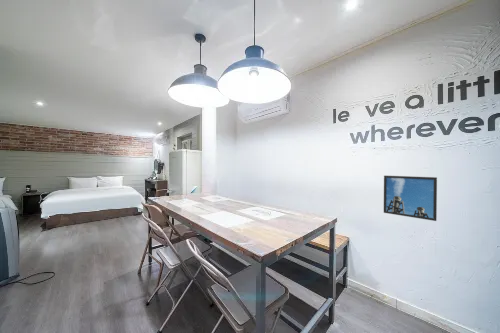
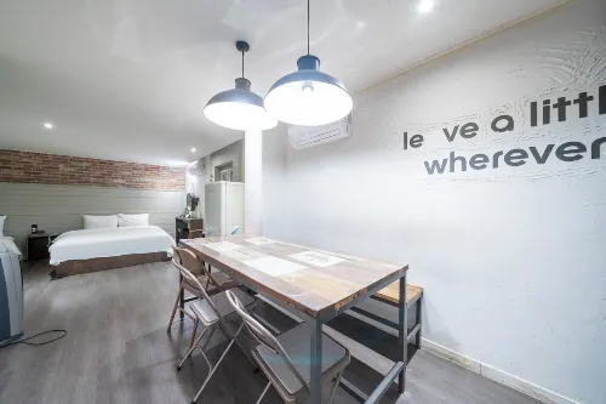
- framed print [383,175,438,222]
